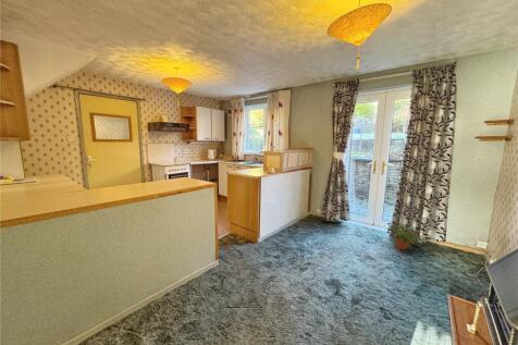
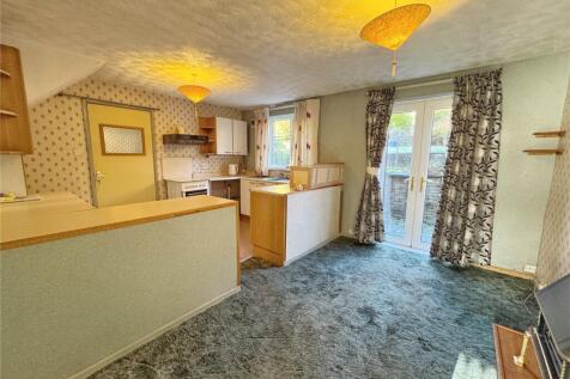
- potted plant [385,222,428,250]
